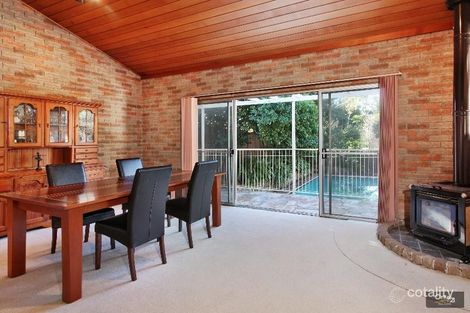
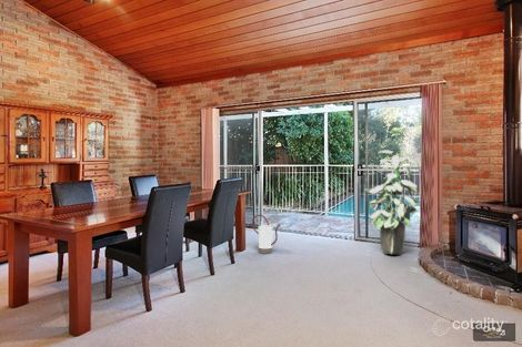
+ watering can [251,214,281,255]
+ indoor plant [364,150,422,256]
